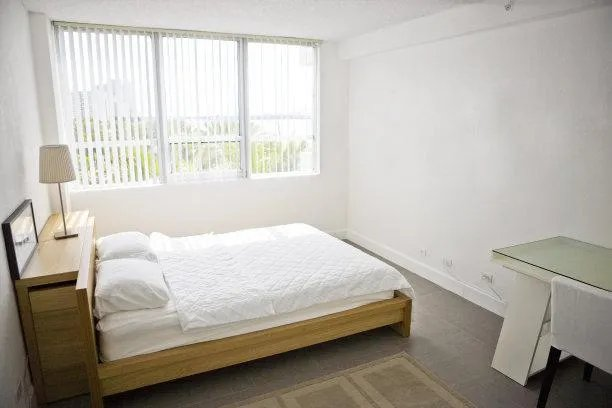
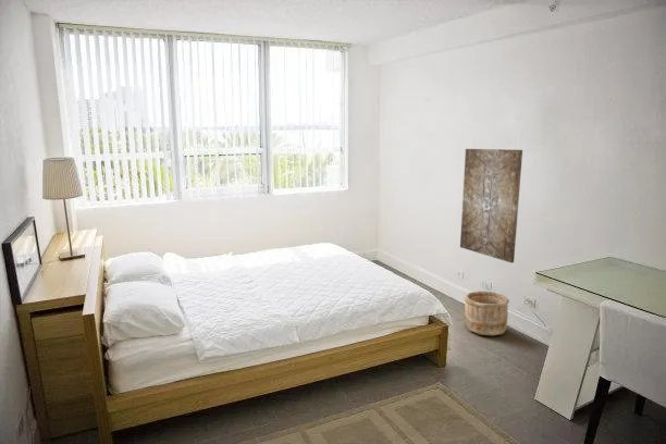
+ wooden bucket [462,291,510,336]
+ wall art [459,148,523,263]
